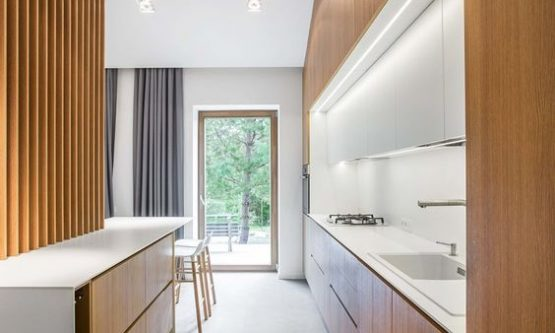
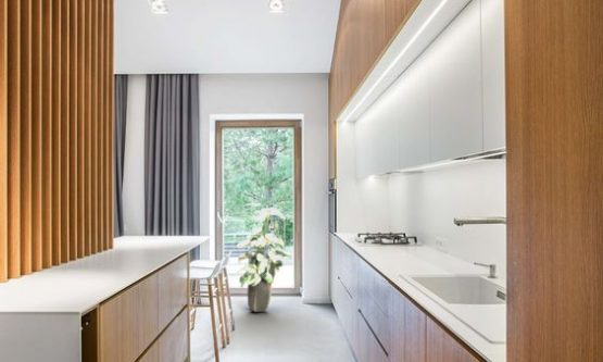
+ indoor plant [234,202,292,313]
